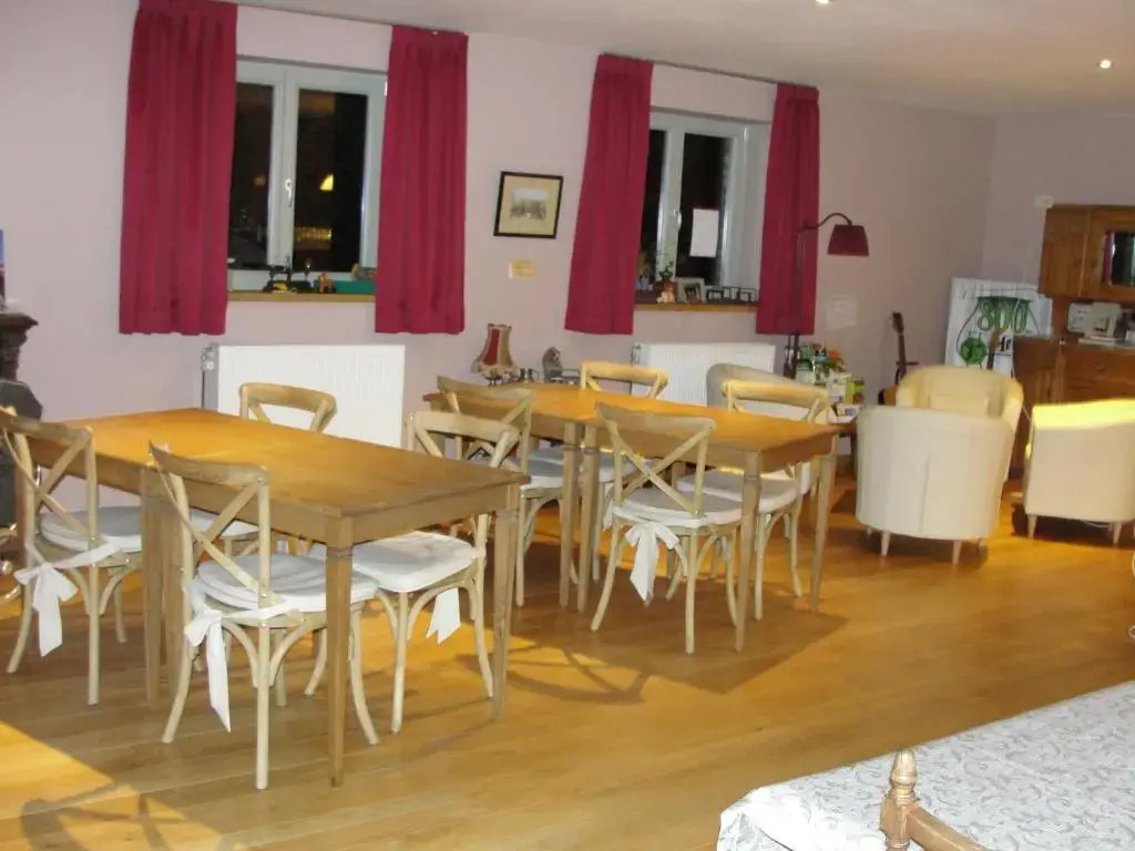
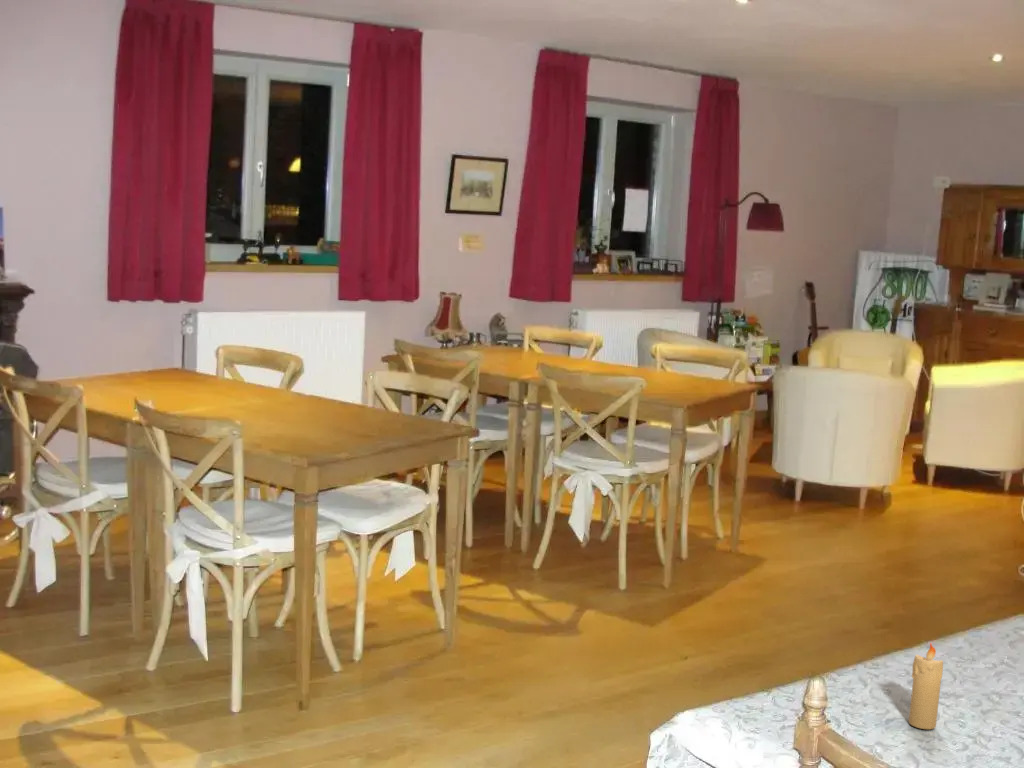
+ candle [908,642,944,730]
